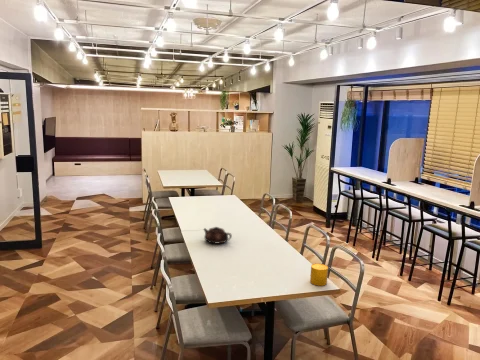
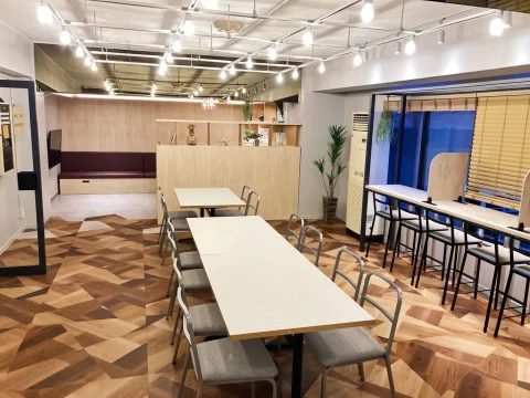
- cup [309,262,329,287]
- teapot [202,226,233,244]
